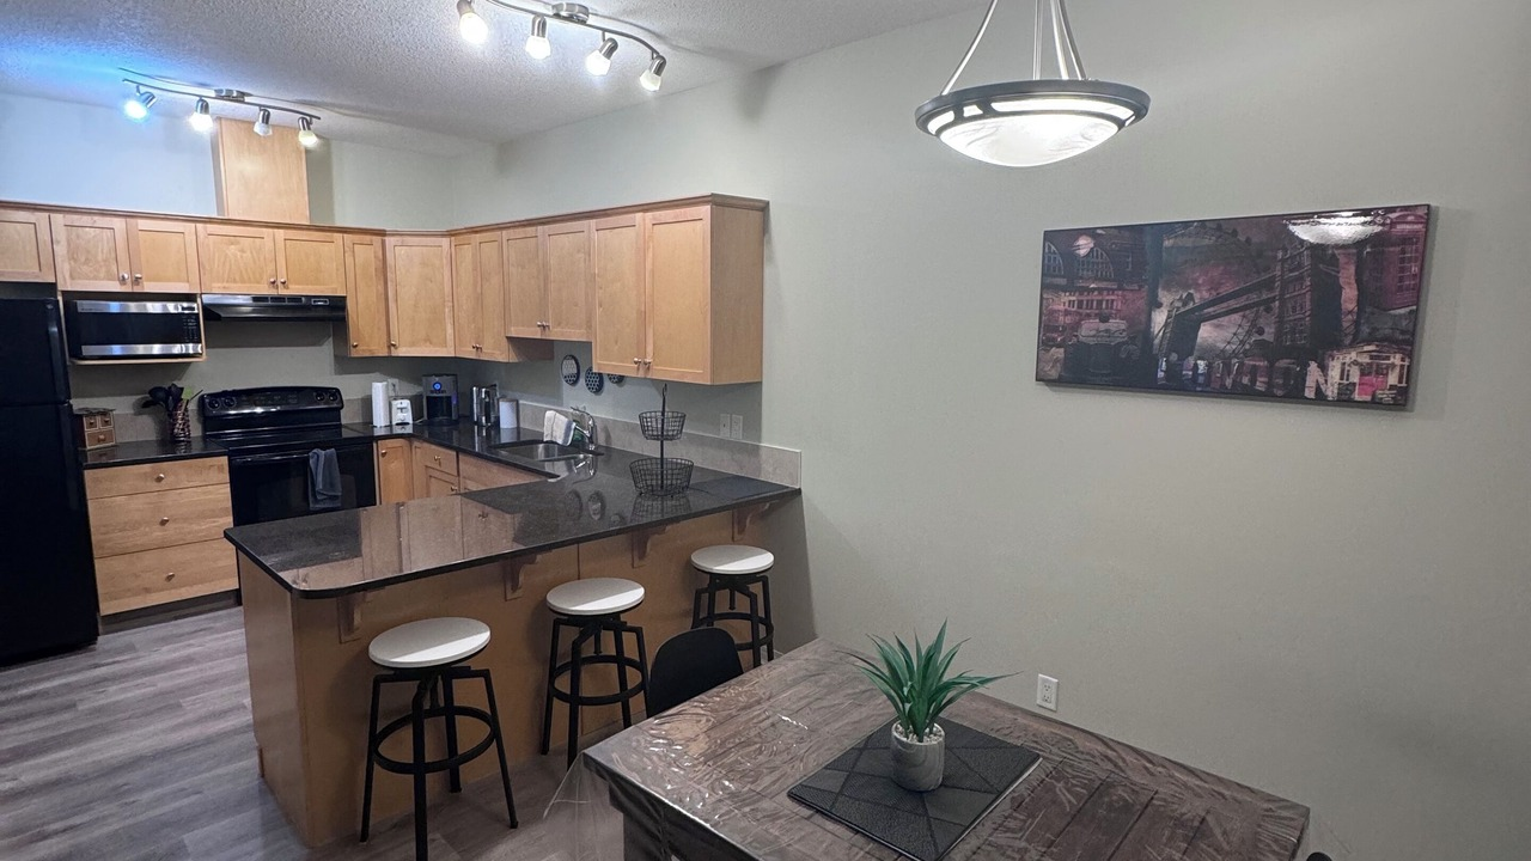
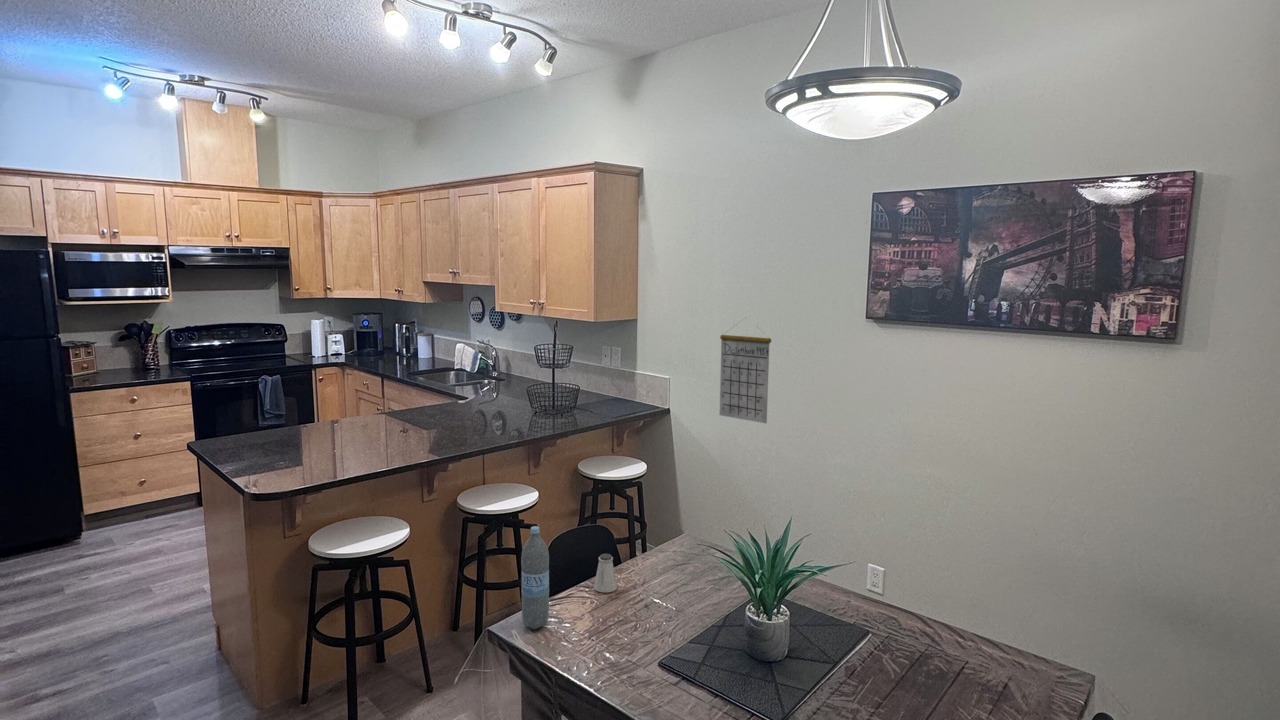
+ saltshaker [593,553,618,593]
+ calendar [719,317,772,425]
+ water bottle [520,525,550,630]
